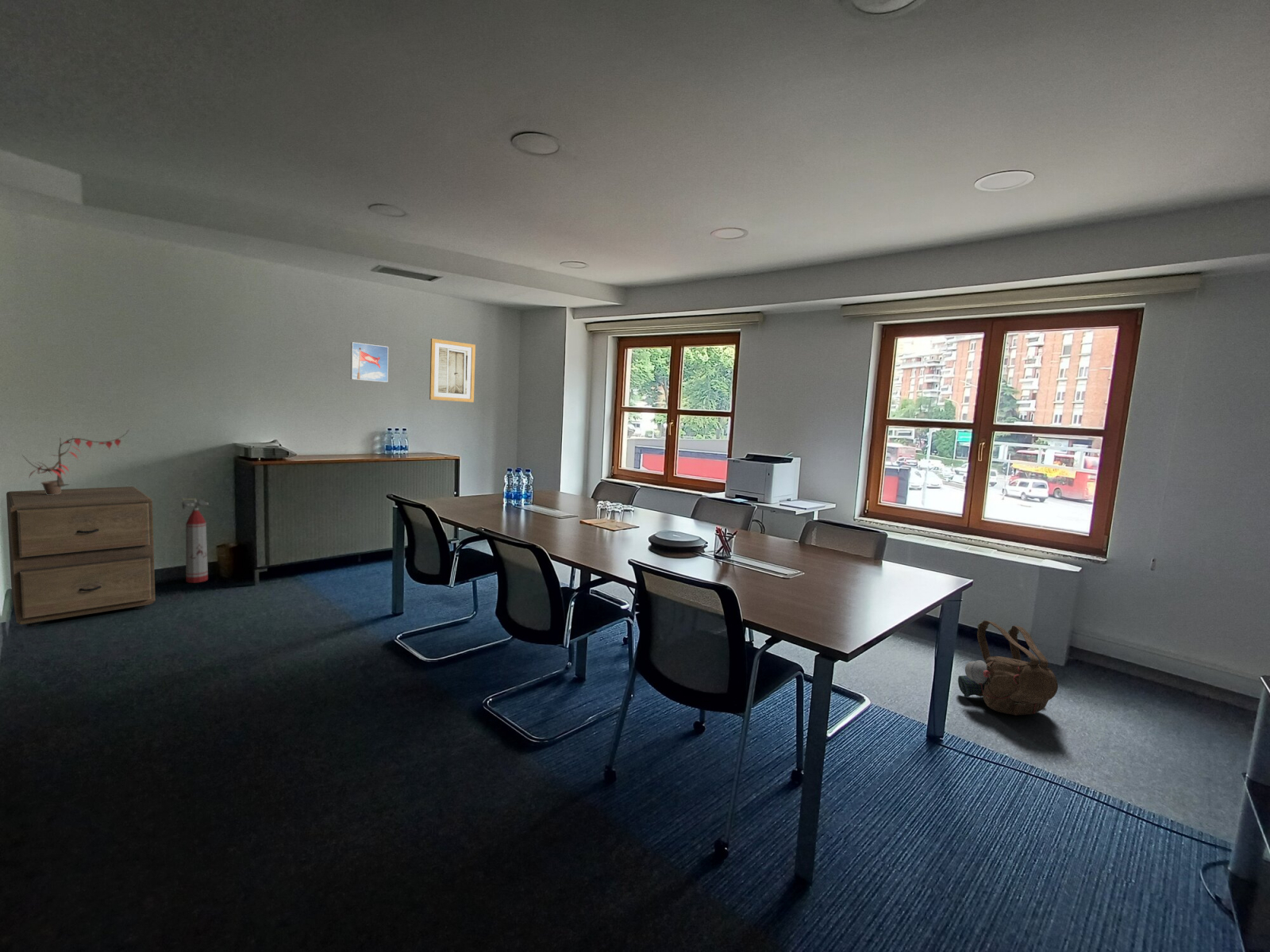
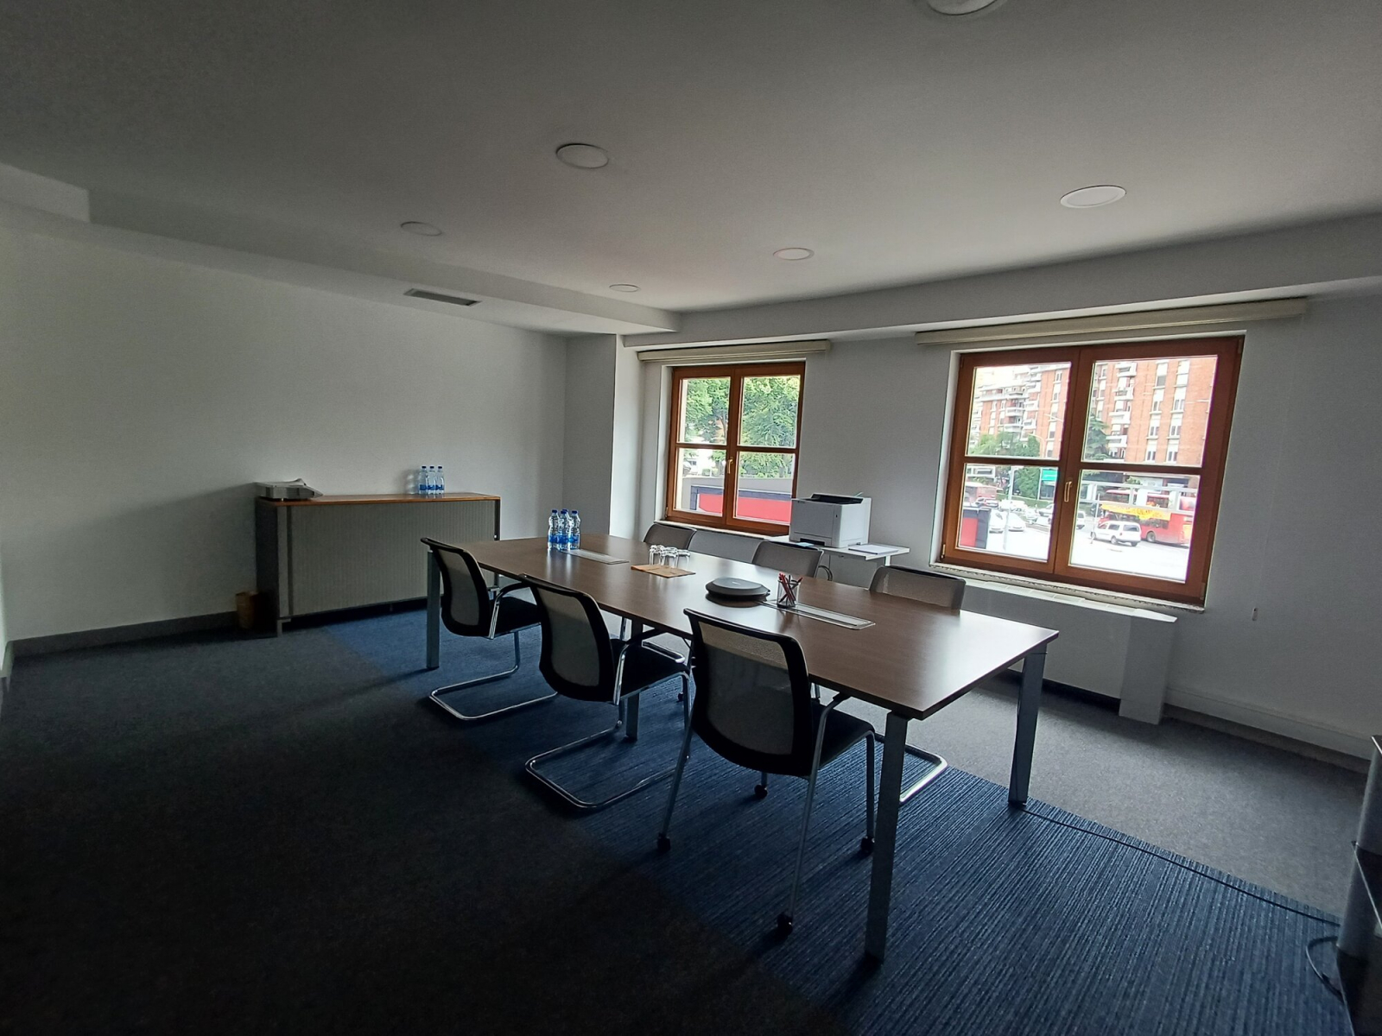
- backpack [957,620,1059,716]
- filing cabinet [6,486,156,628]
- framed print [350,342,389,383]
- wall art [429,338,476,403]
- potted plant [21,428,130,495]
- fire extinguisher [182,498,210,584]
